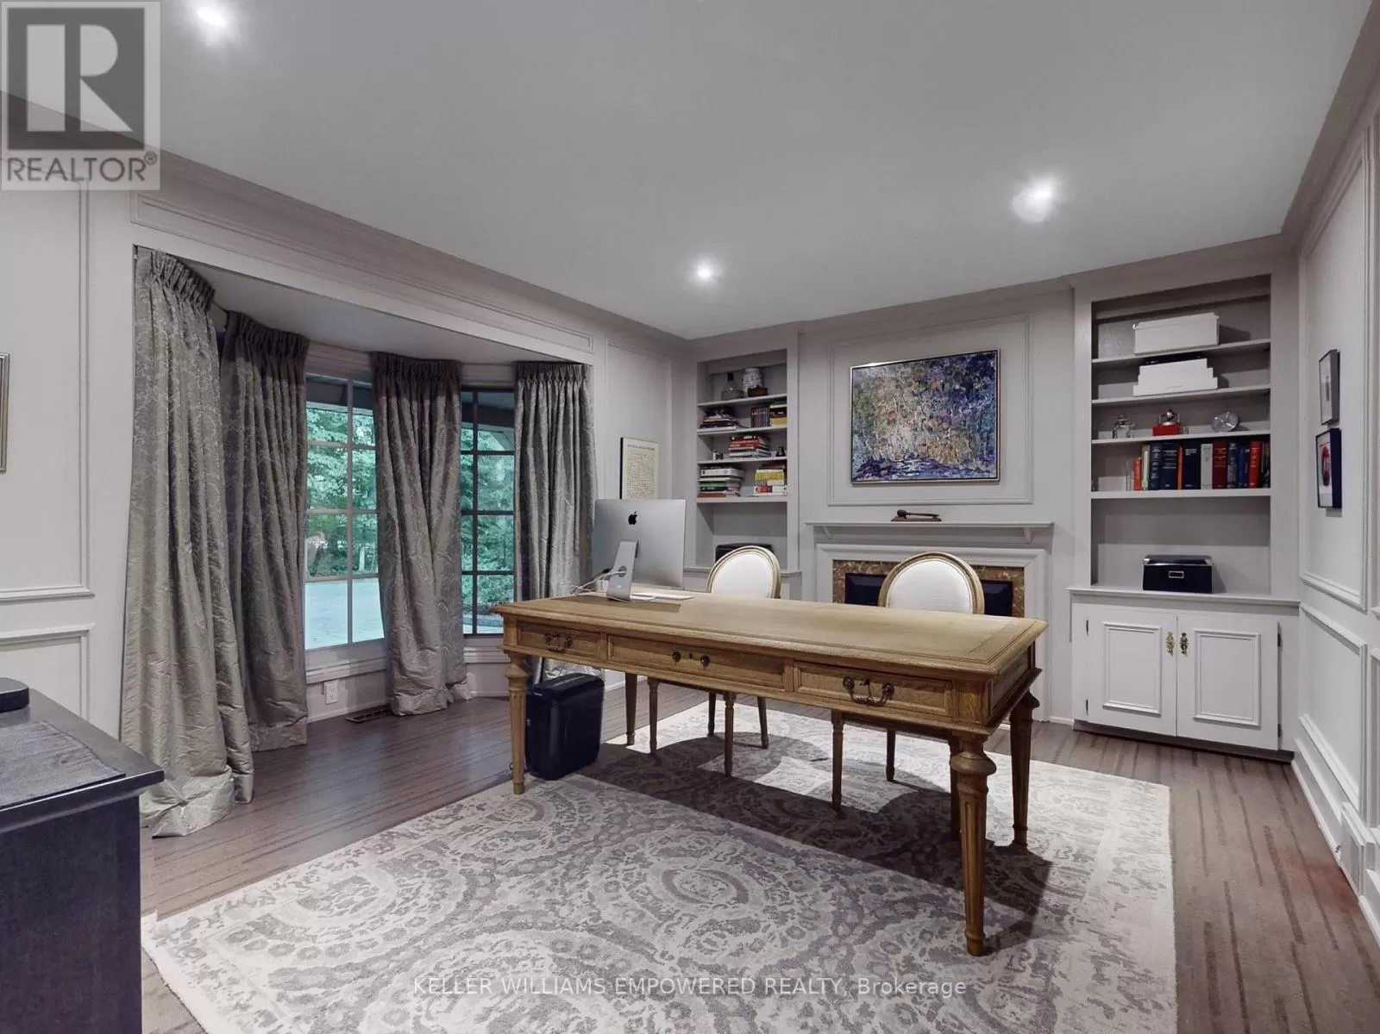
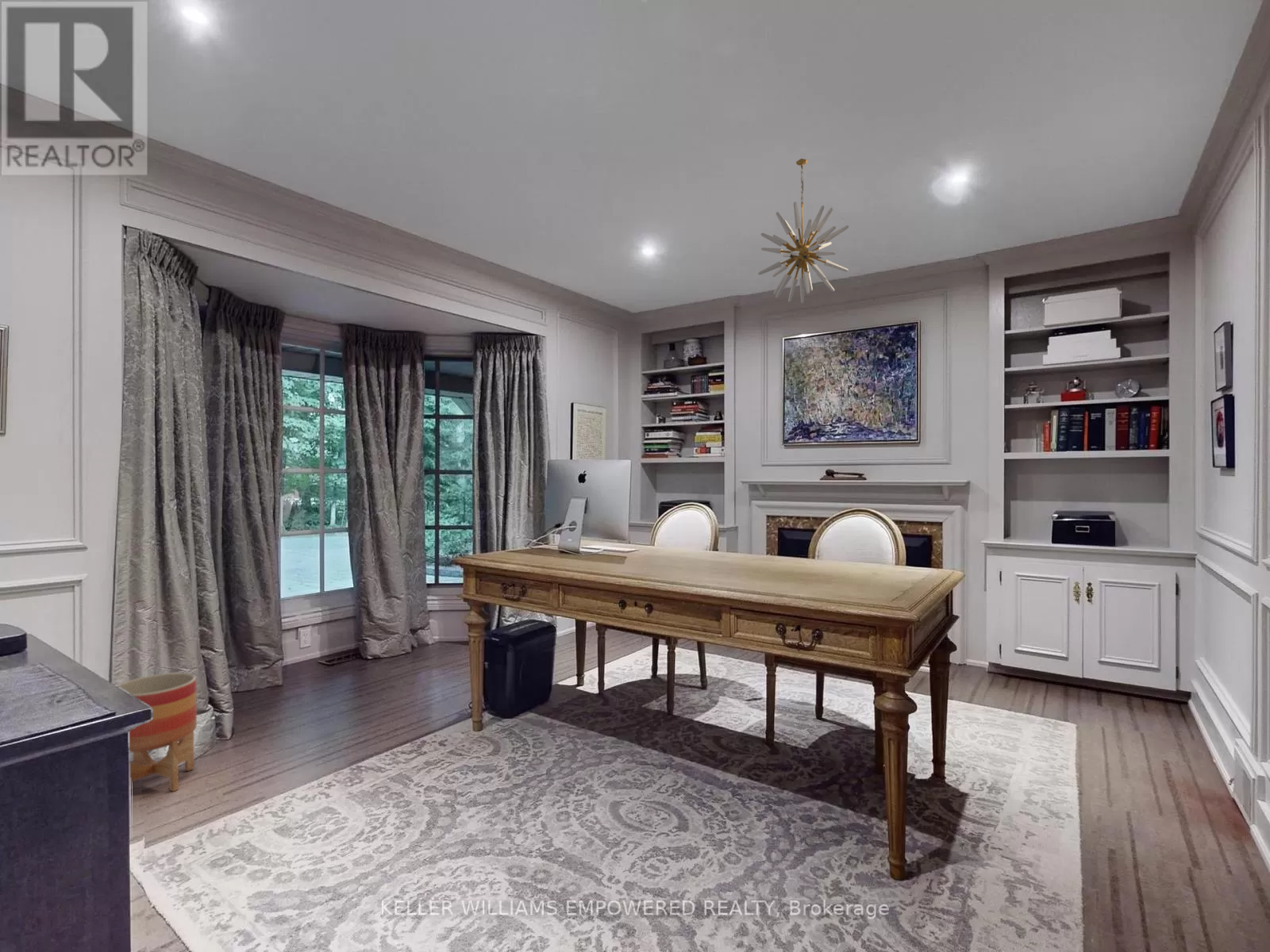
+ planter [117,672,198,793]
+ chandelier [757,158,849,304]
